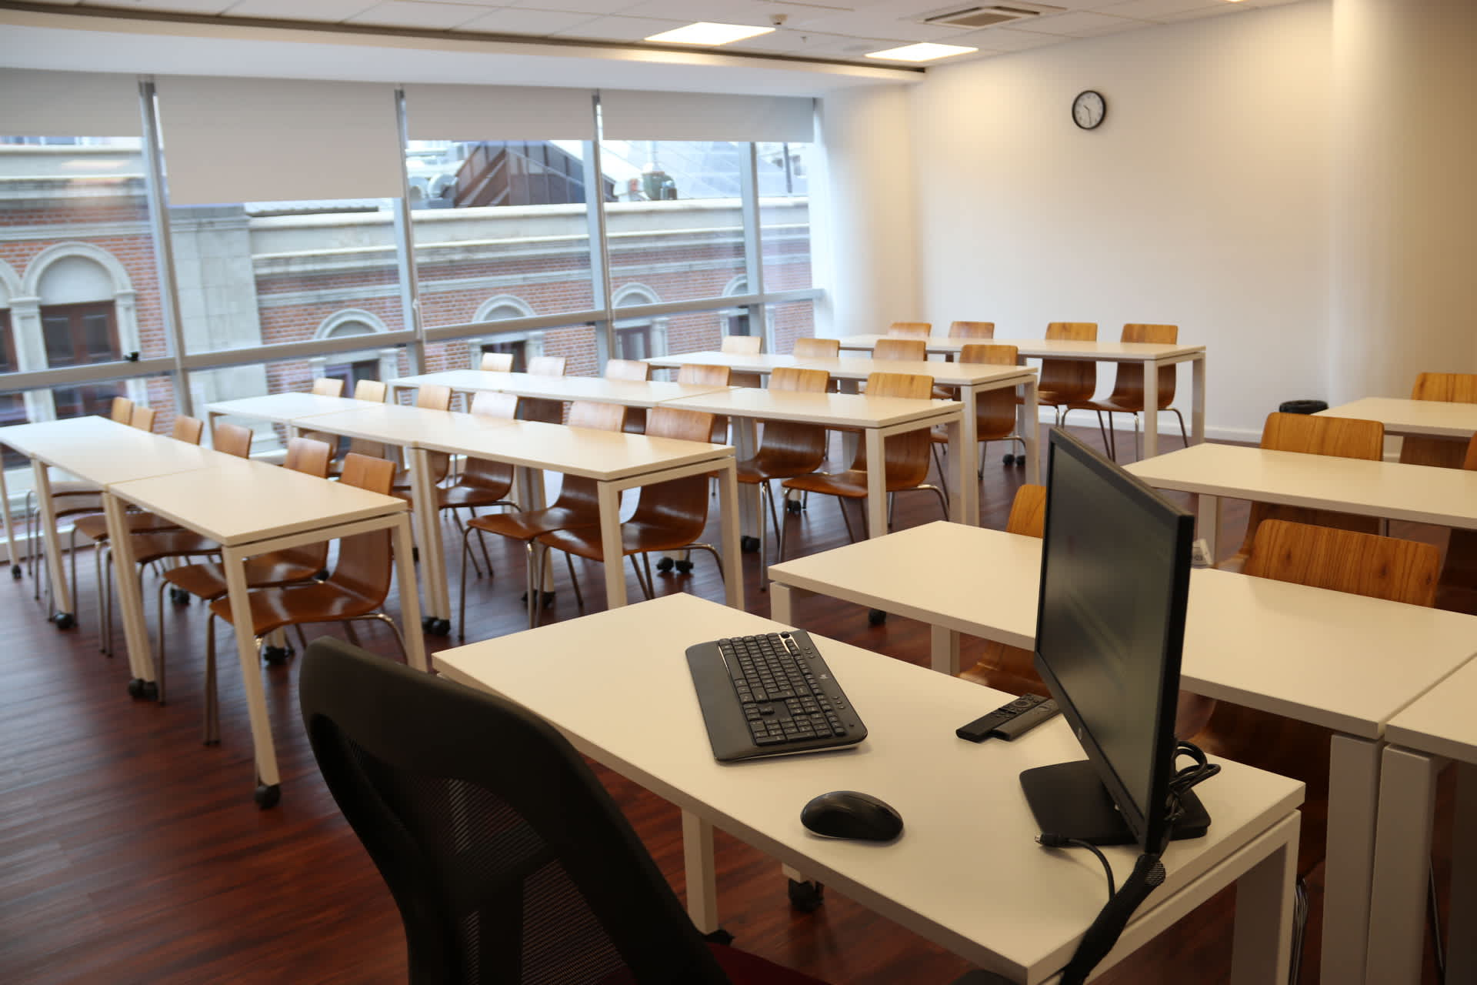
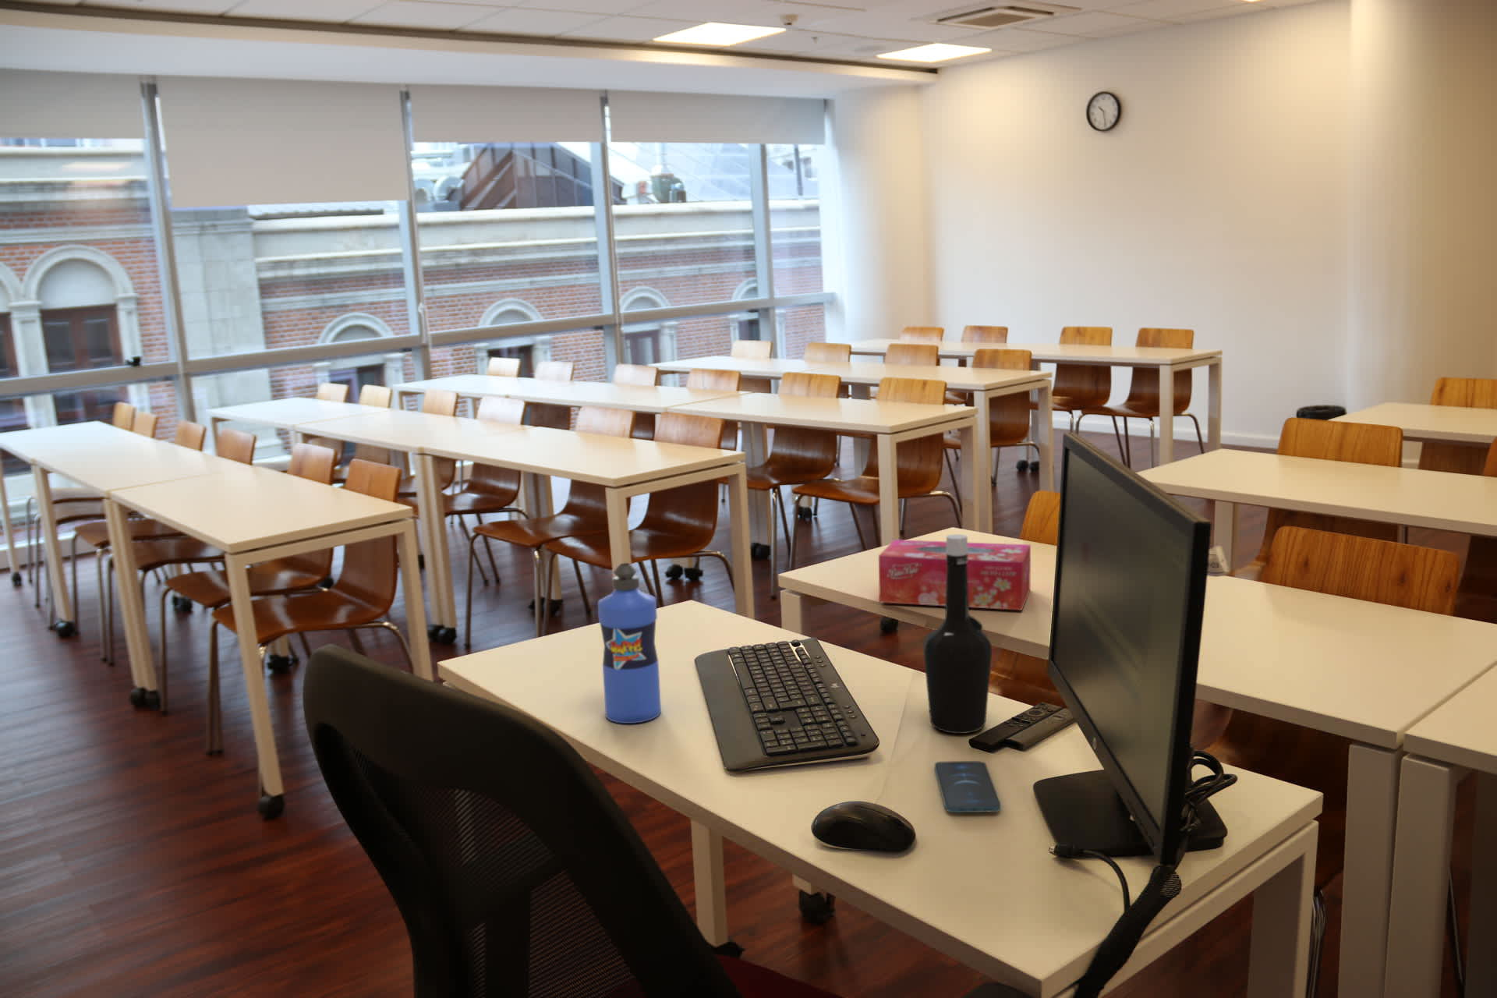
+ smartphone [935,760,1002,813]
+ water bottle [597,562,662,724]
+ bottle [922,534,992,734]
+ tissue box [878,539,1031,611]
